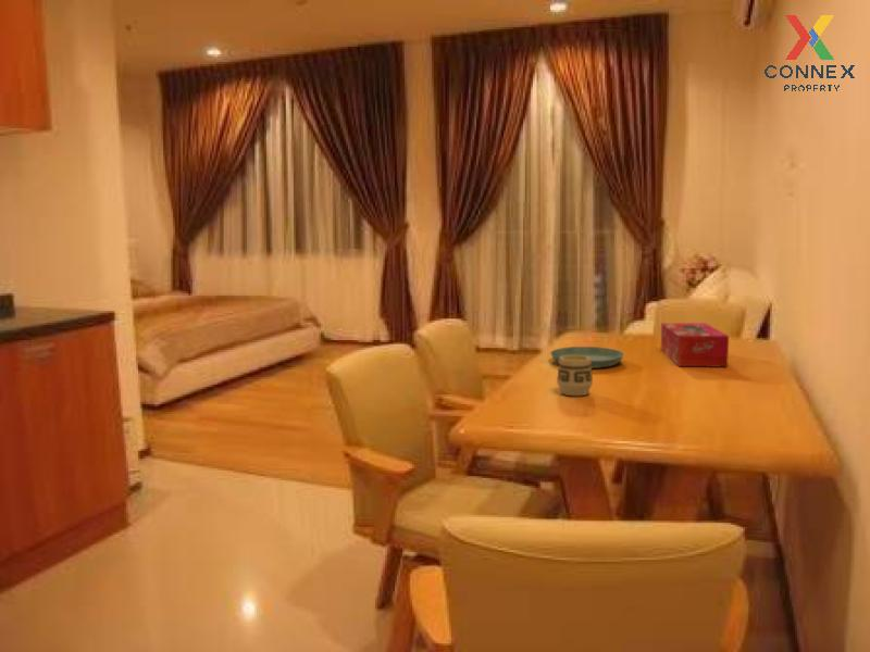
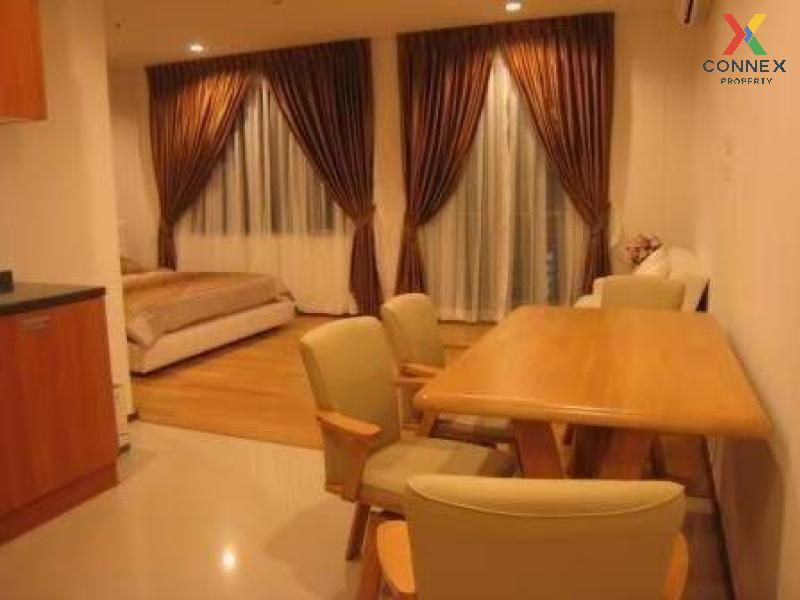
- saucer [549,346,625,369]
- cup [556,355,594,397]
- tissue box [660,322,730,367]
